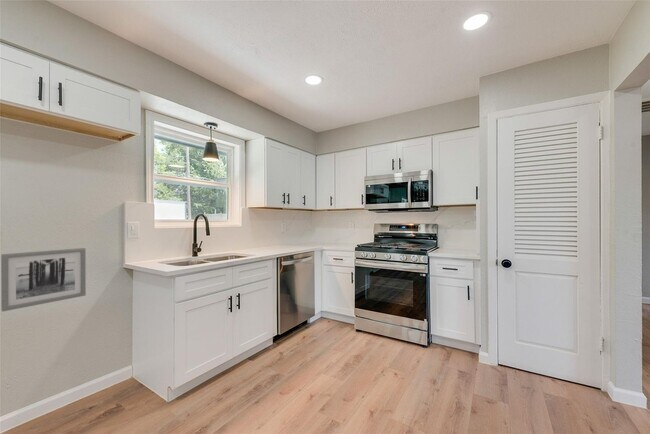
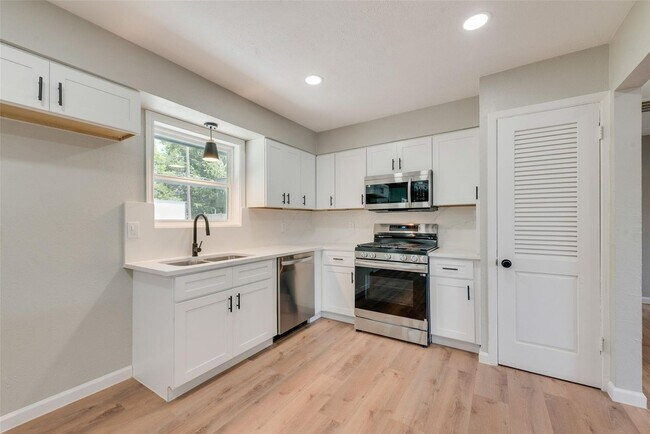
- wall art [0,247,87,312]
